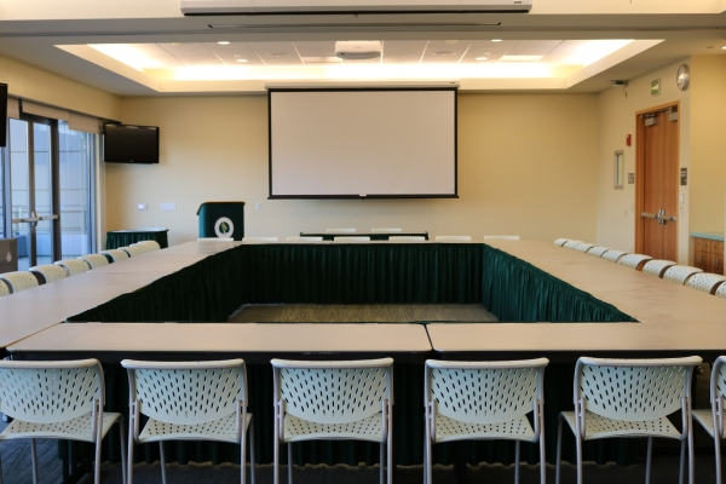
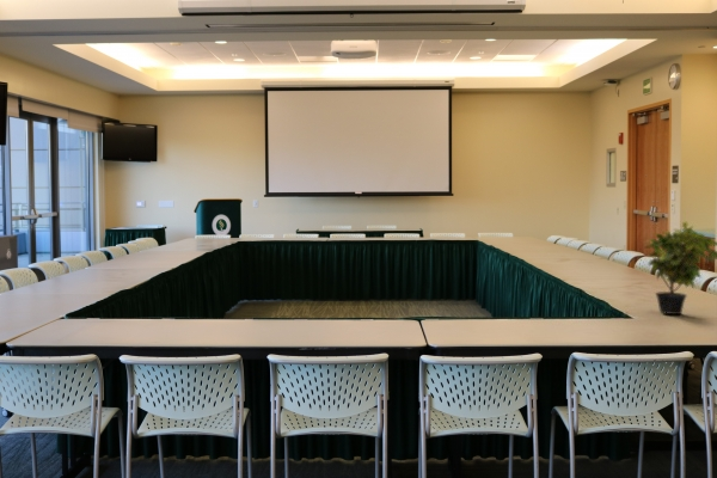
+ potted plant [642,221,717,315]
